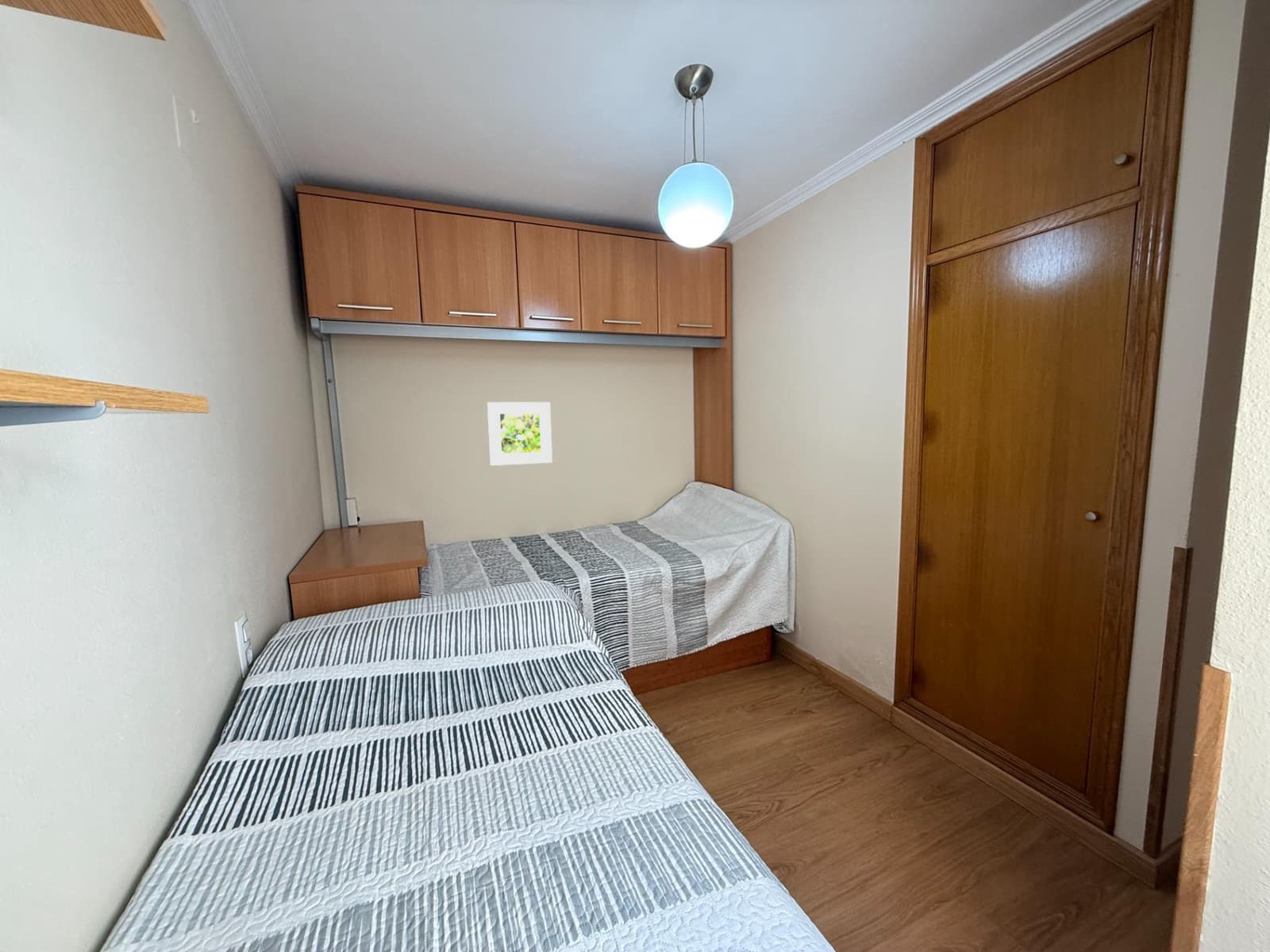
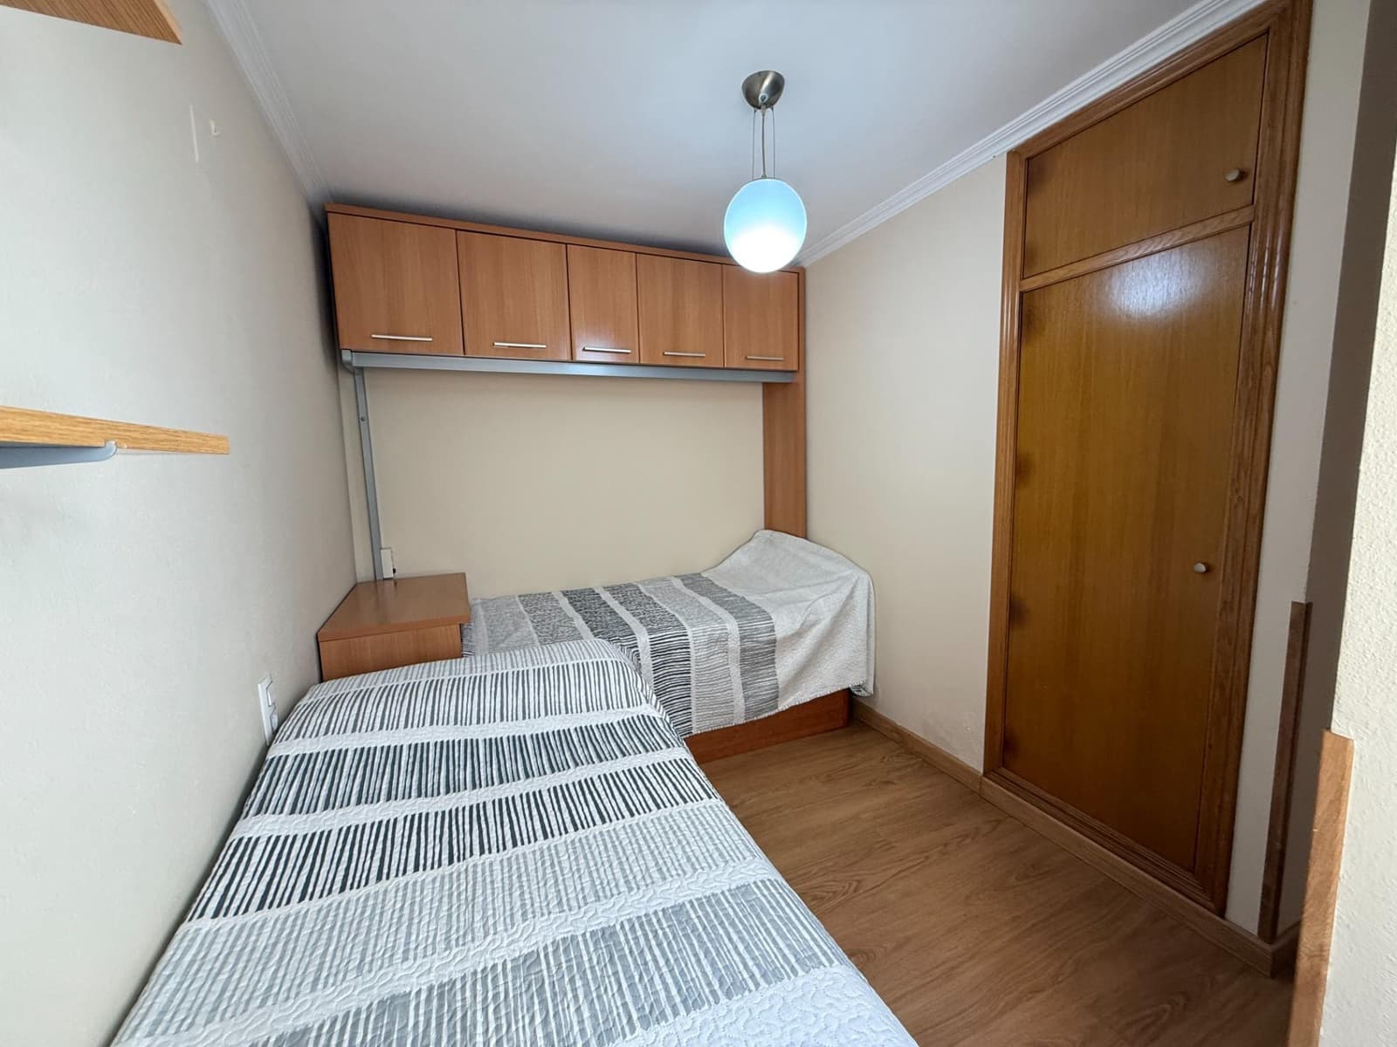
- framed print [487,401,553,466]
